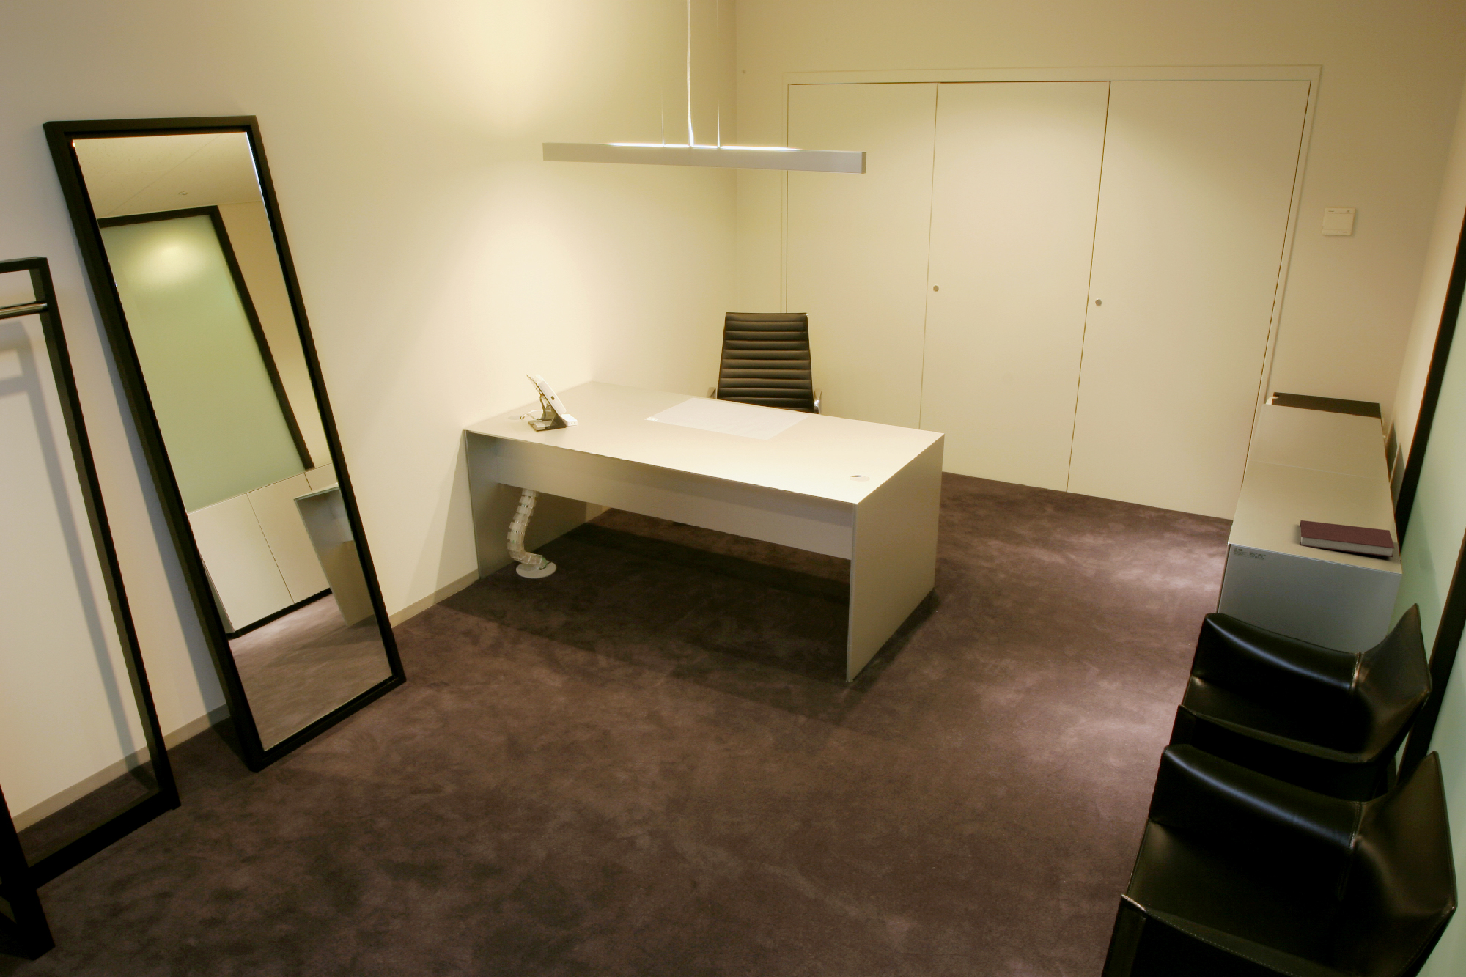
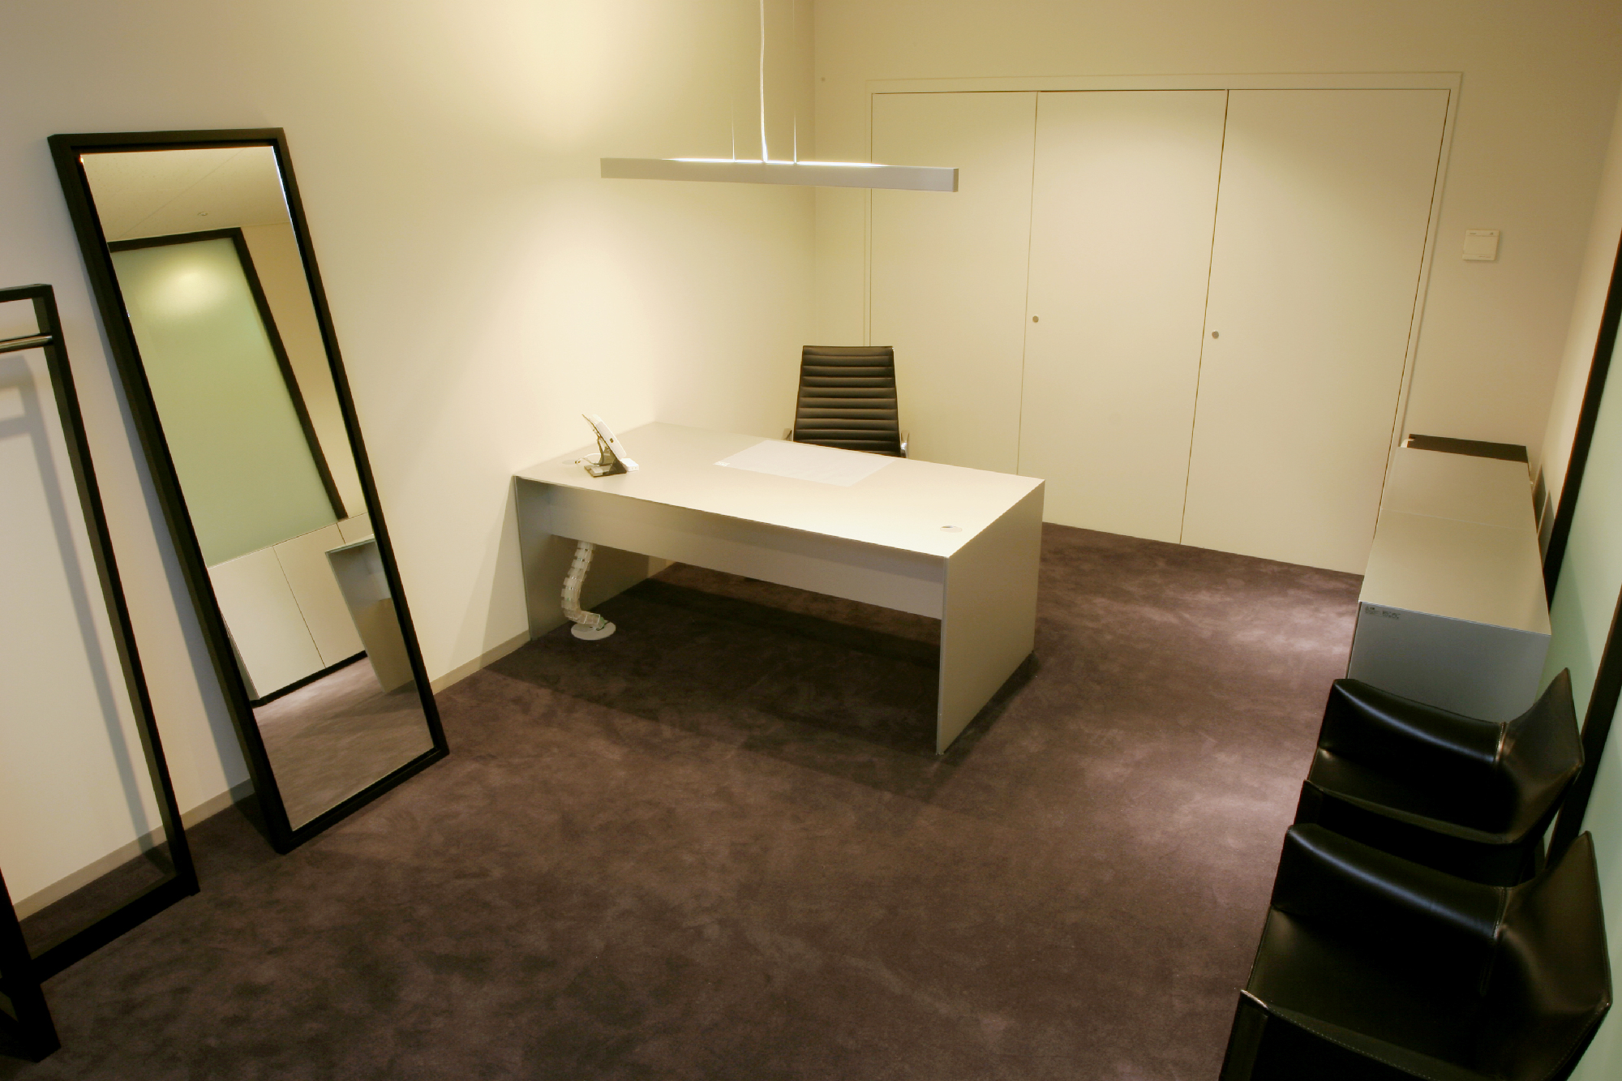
- notebook [1299,520,1395,558]
